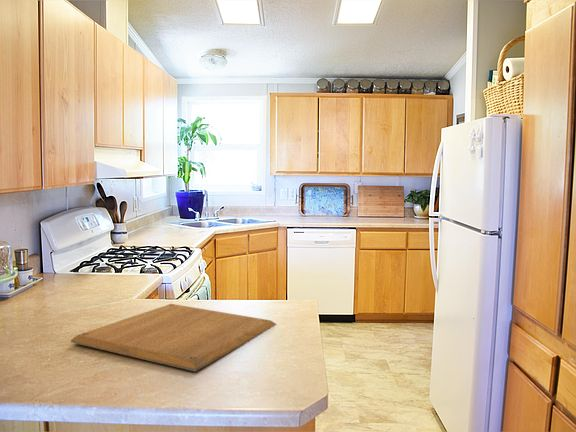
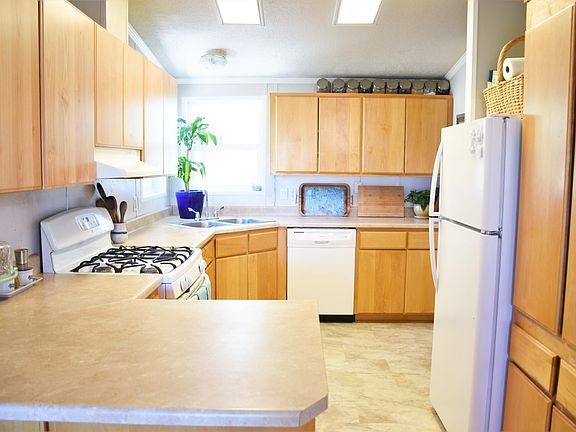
- chopping board [70,303,277,373]
